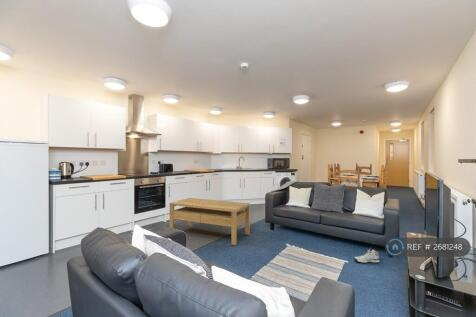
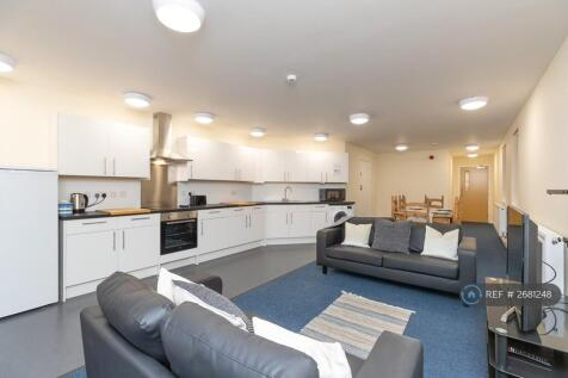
- coffee table [168,197,251,246]
- sneaker [353,246,380,264]
